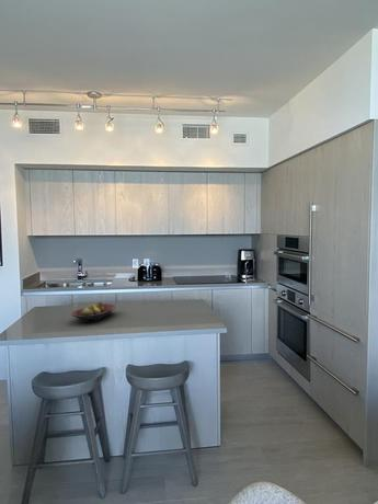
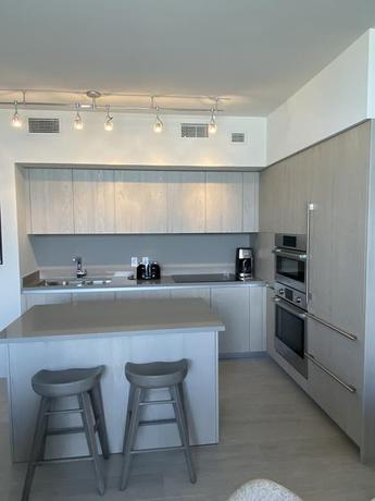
- fruit bowl [70,300,117,323]
